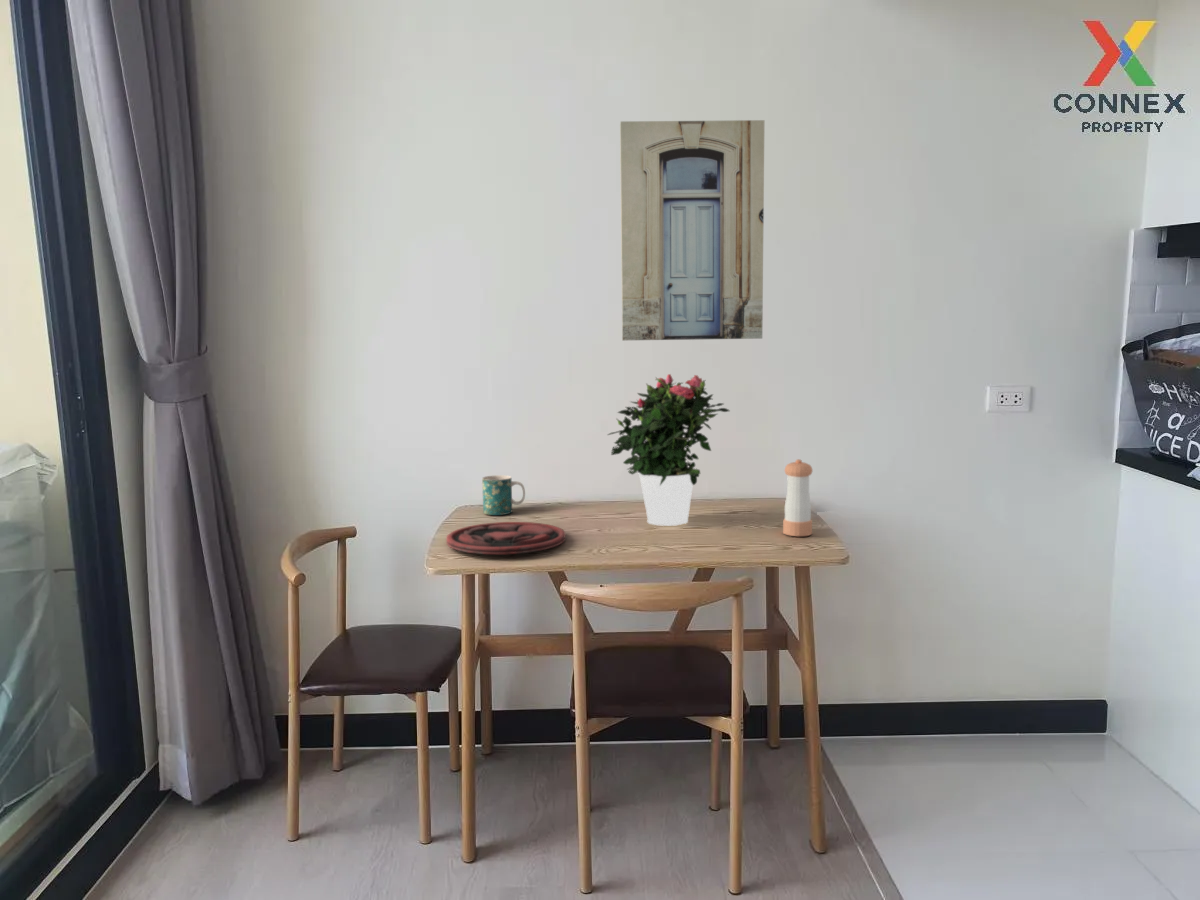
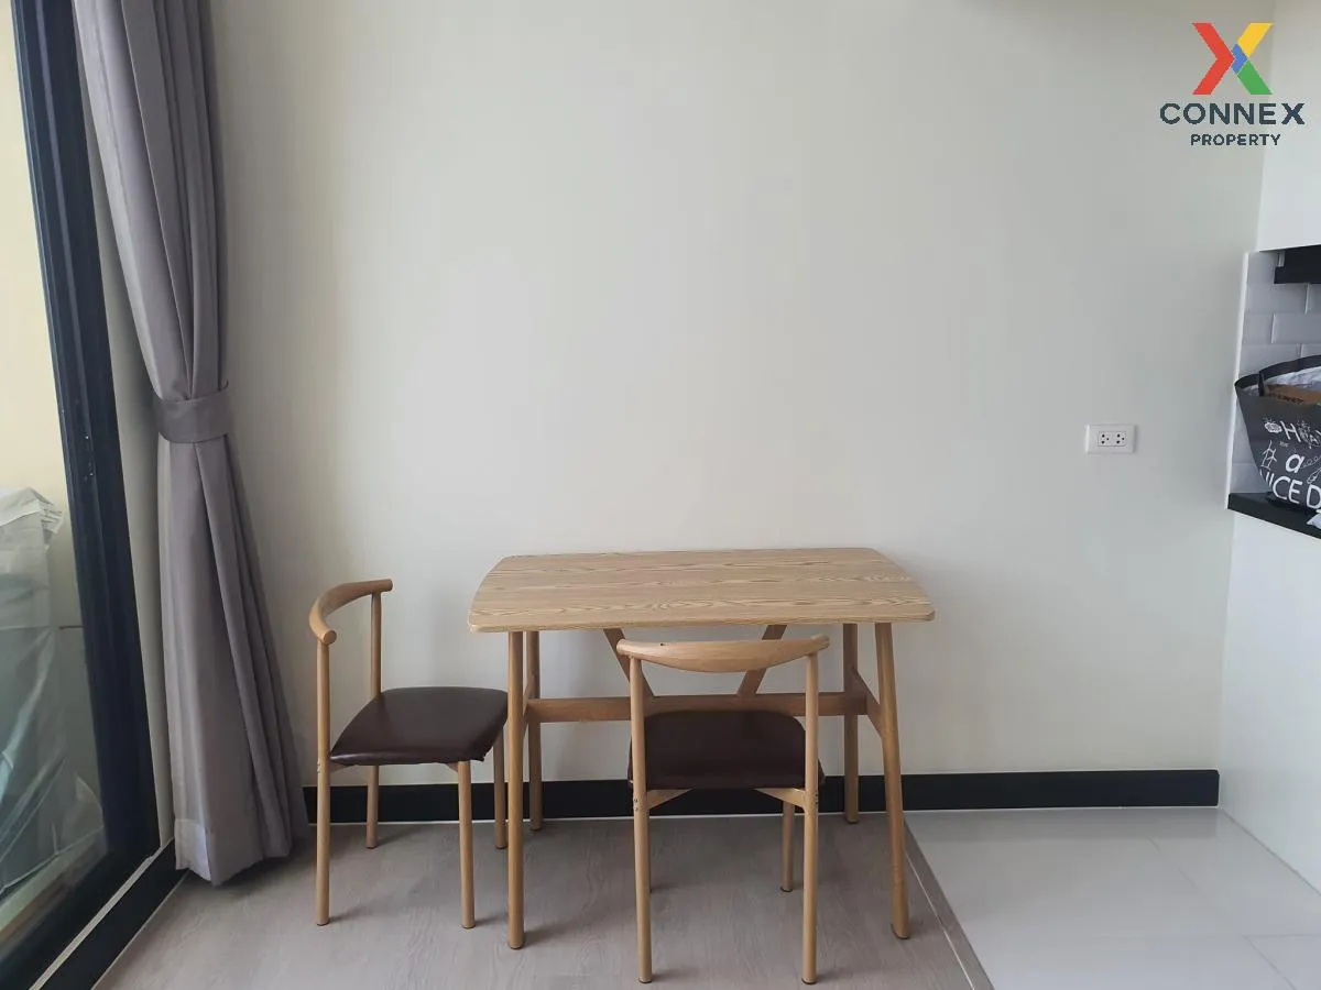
- wall art [619,119,765,341]
- potted flower [606,373,731,527]
- plate [445,521,567,555]
- pepper shaker [782,458,814,537]
- mug [481,474,526,516]
